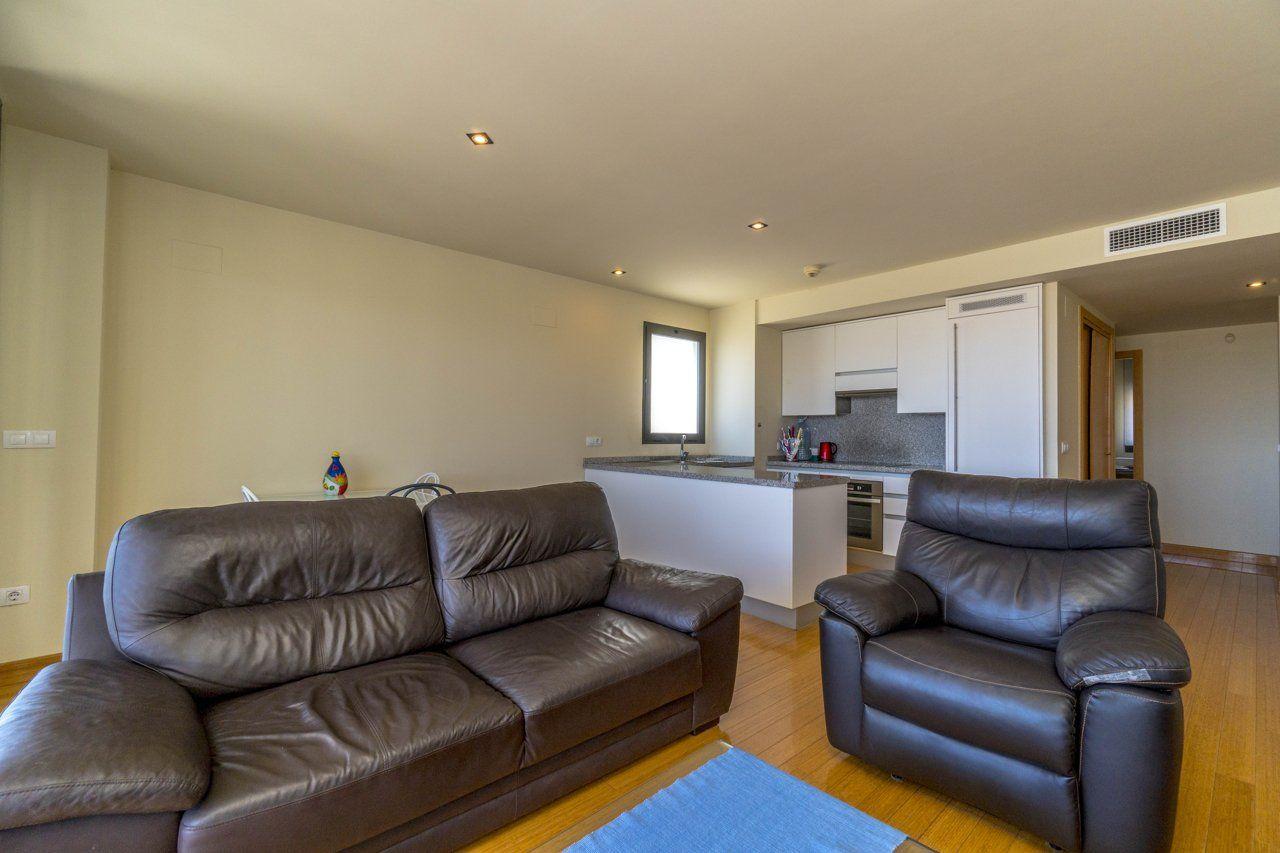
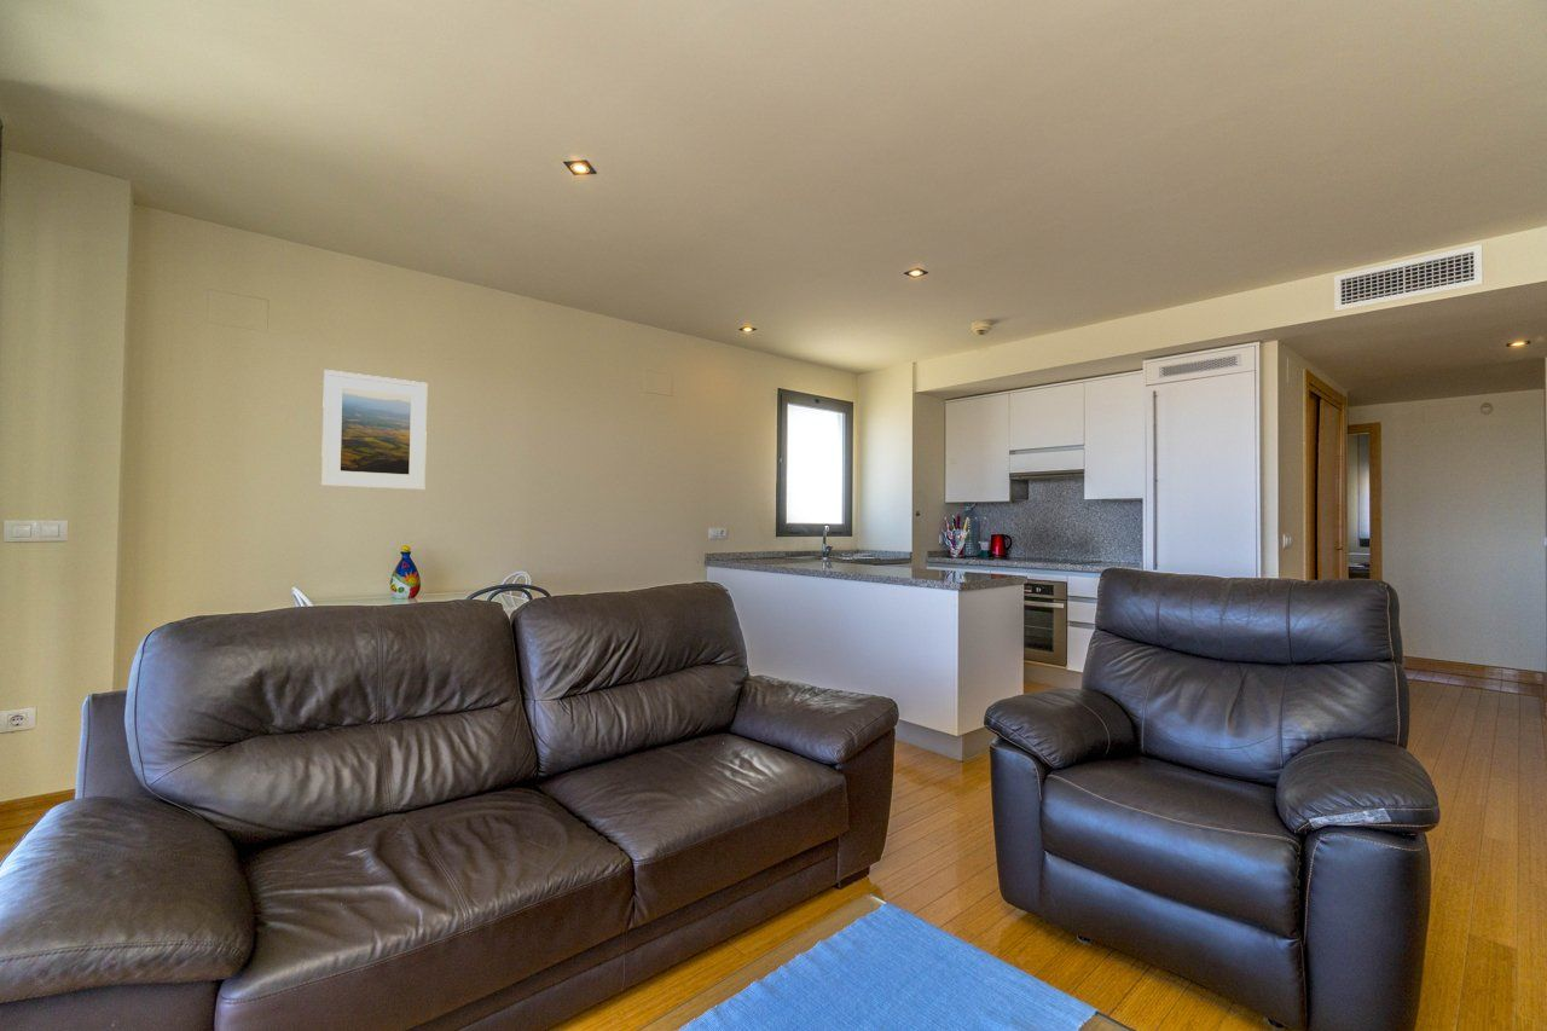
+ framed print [320,369,428,491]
